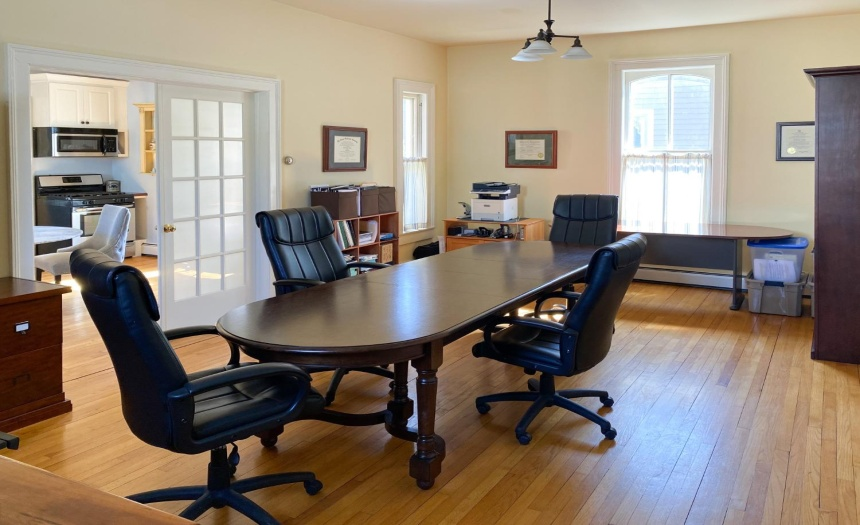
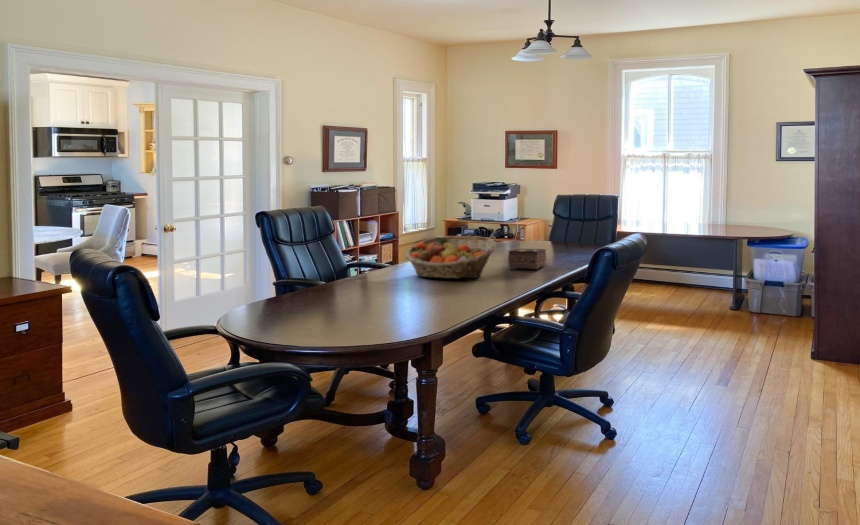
+ tissue box [507,248,547,270]
+ fruit basket [404,235,497,279]
